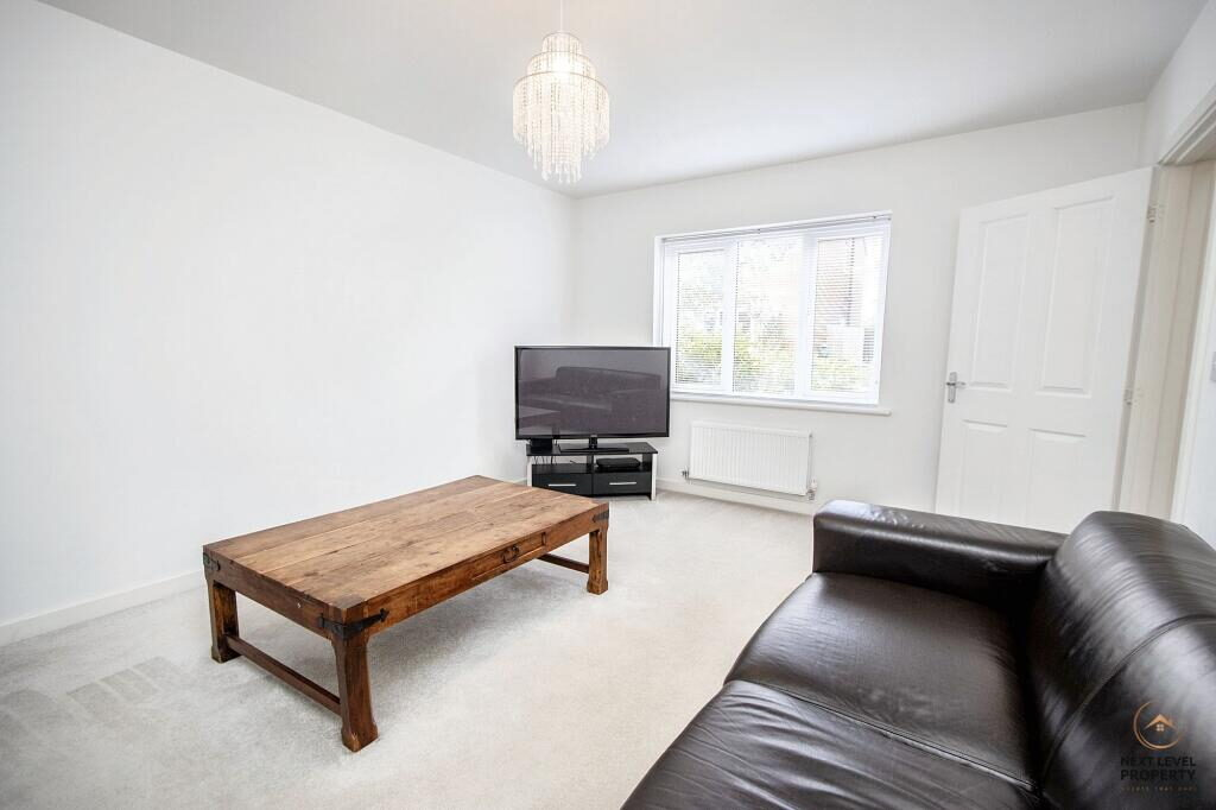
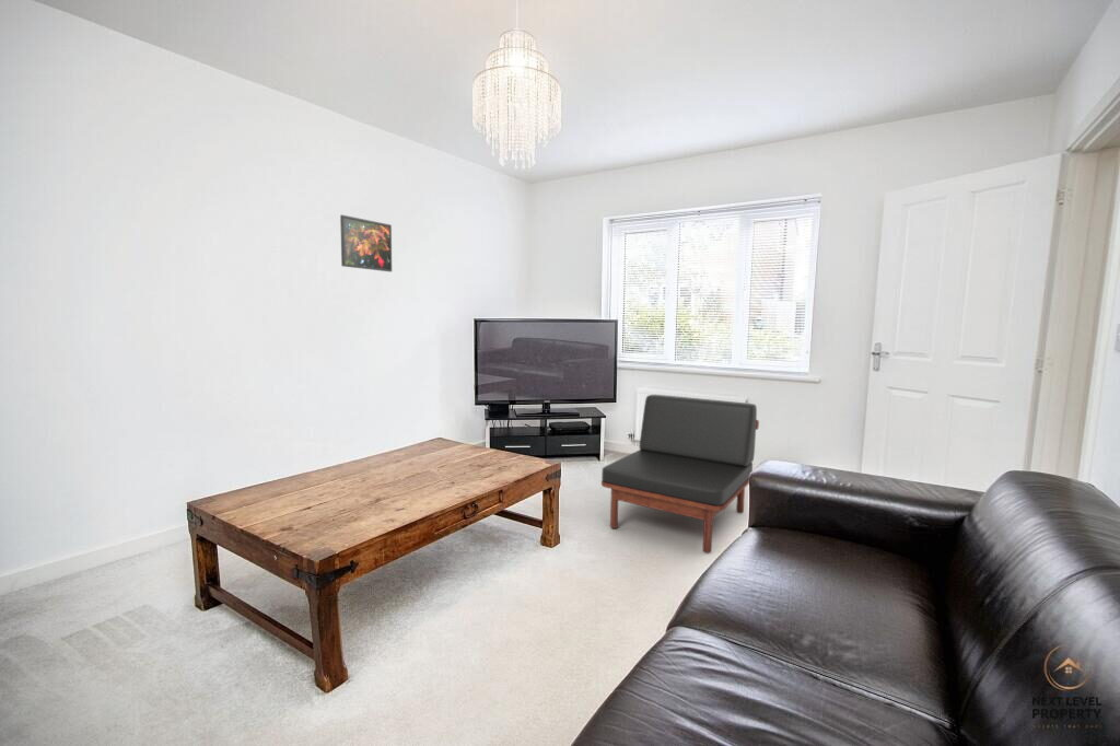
+ armchair [600,394,760,555]
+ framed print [339,214,393,272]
